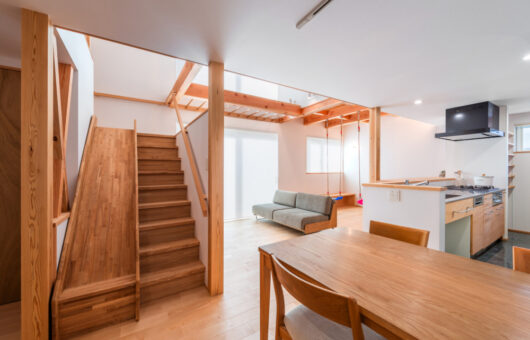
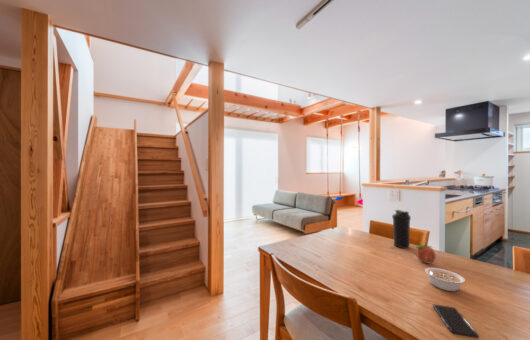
+ water bottle [391,209,412,249]
+ smartphone [432,303,480,339]
+ legume [424,267,466,292]
+ fruit [414,243,437,264]
